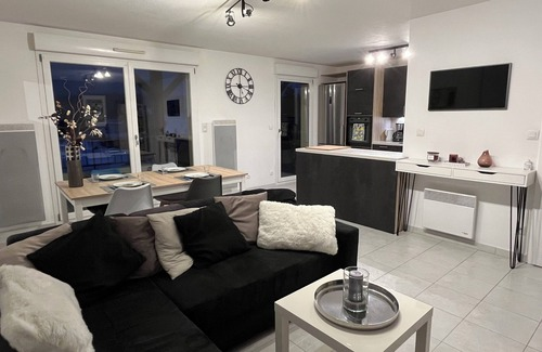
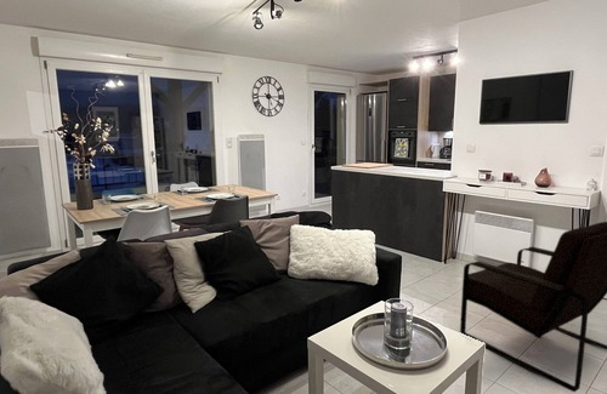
+ armchair [459,221,607,393]
